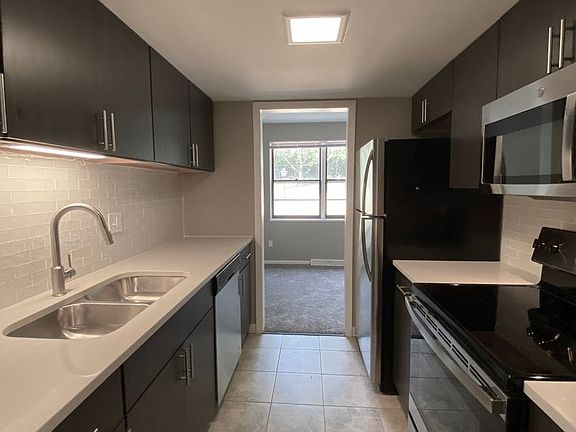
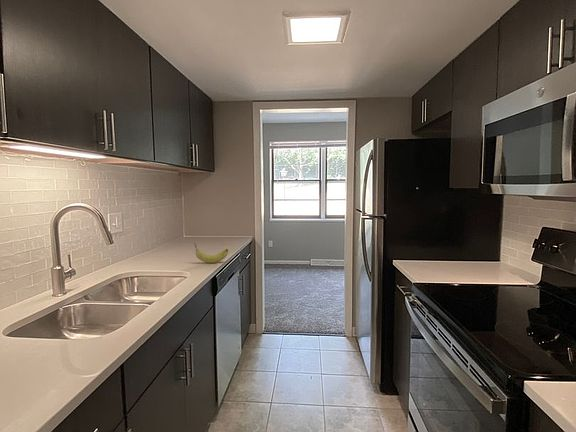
+ fruit [193,242,229,264]
